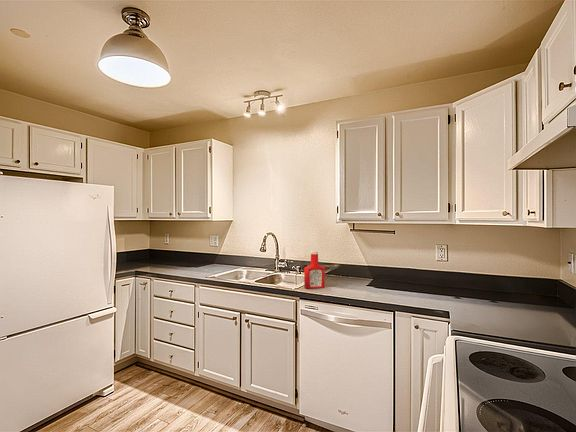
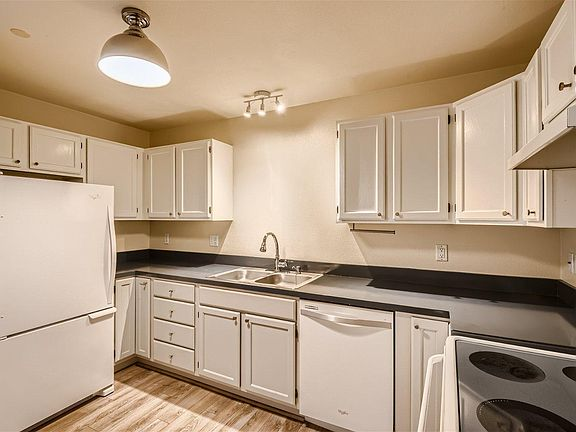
- soap bottle [303,250,326,290]
